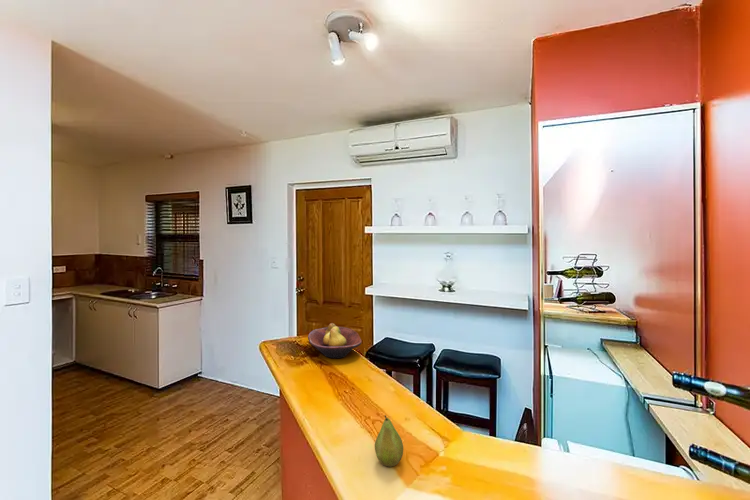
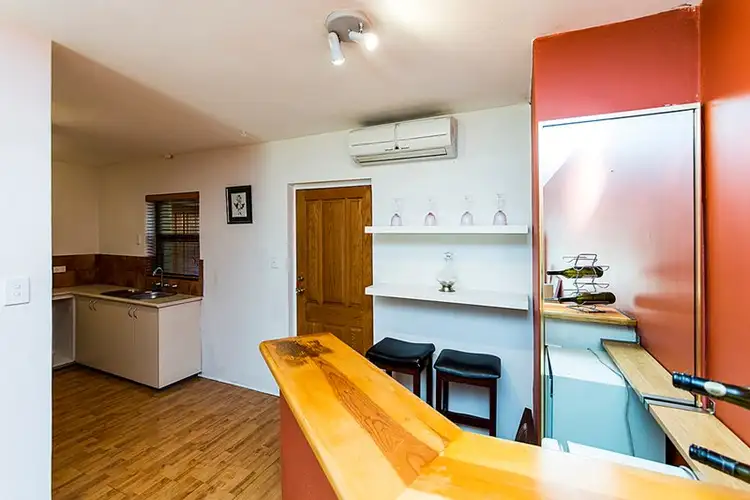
- fruit [374,414,404,468]
- fruit bowl [307,322,362,359]
